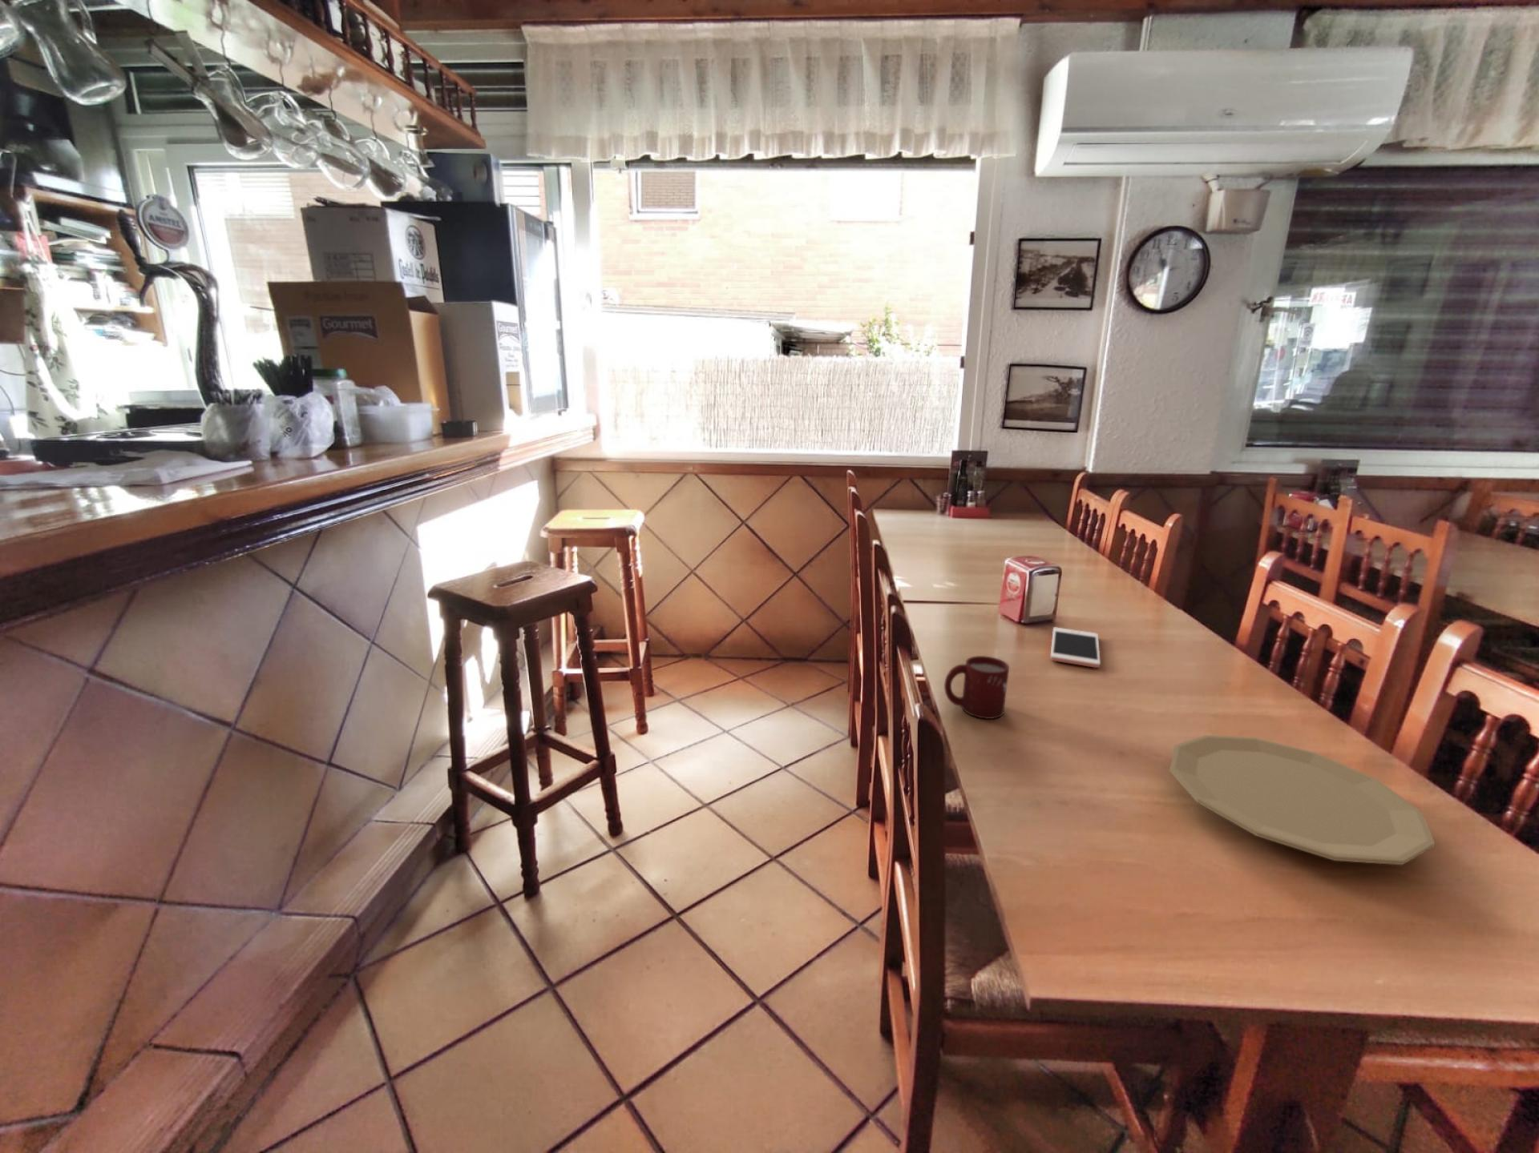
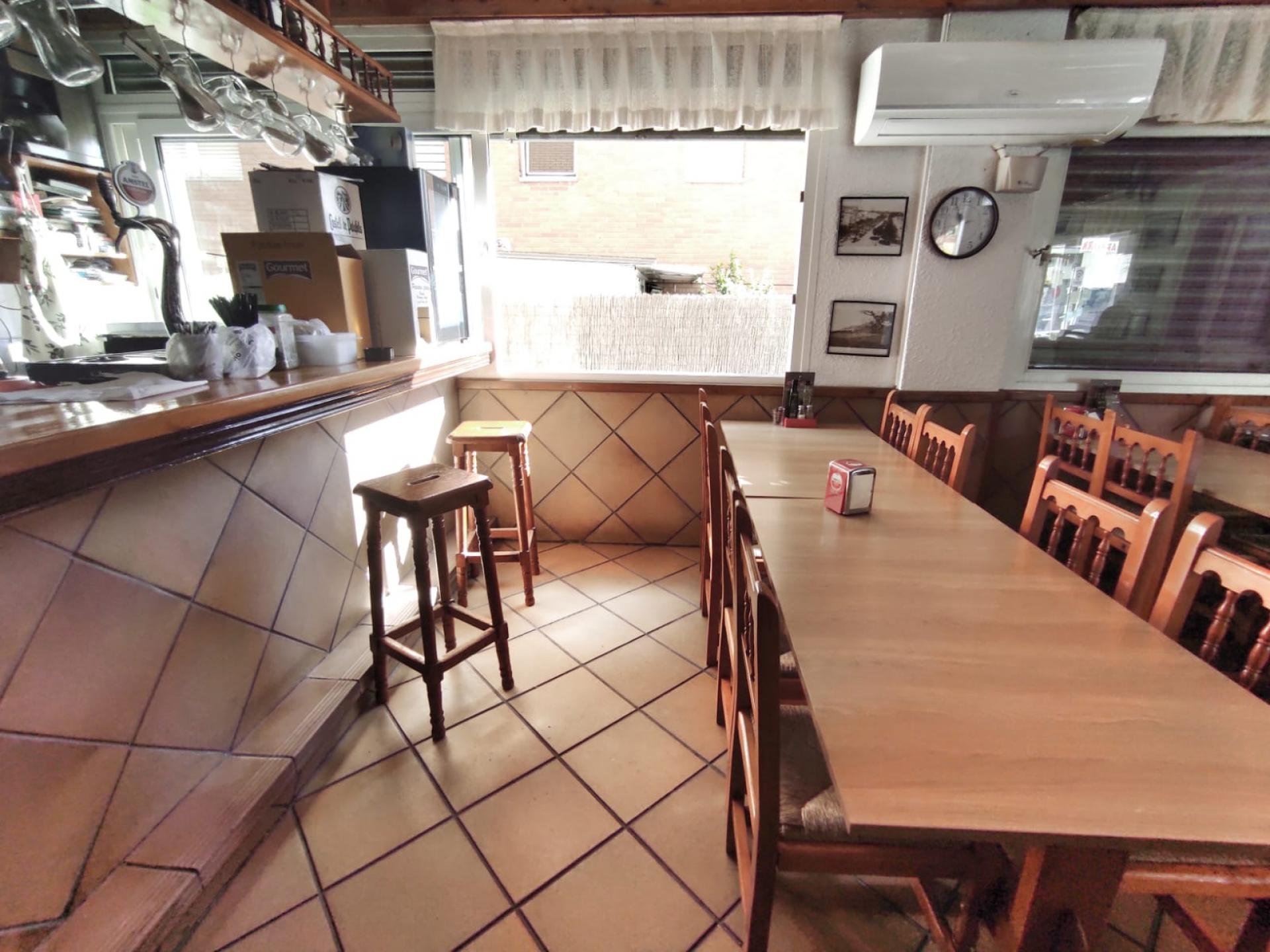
- cell phone [1049,627,1102,669]
- plate [1168,734,1436,866]
- cup [944,655,1009,719]
